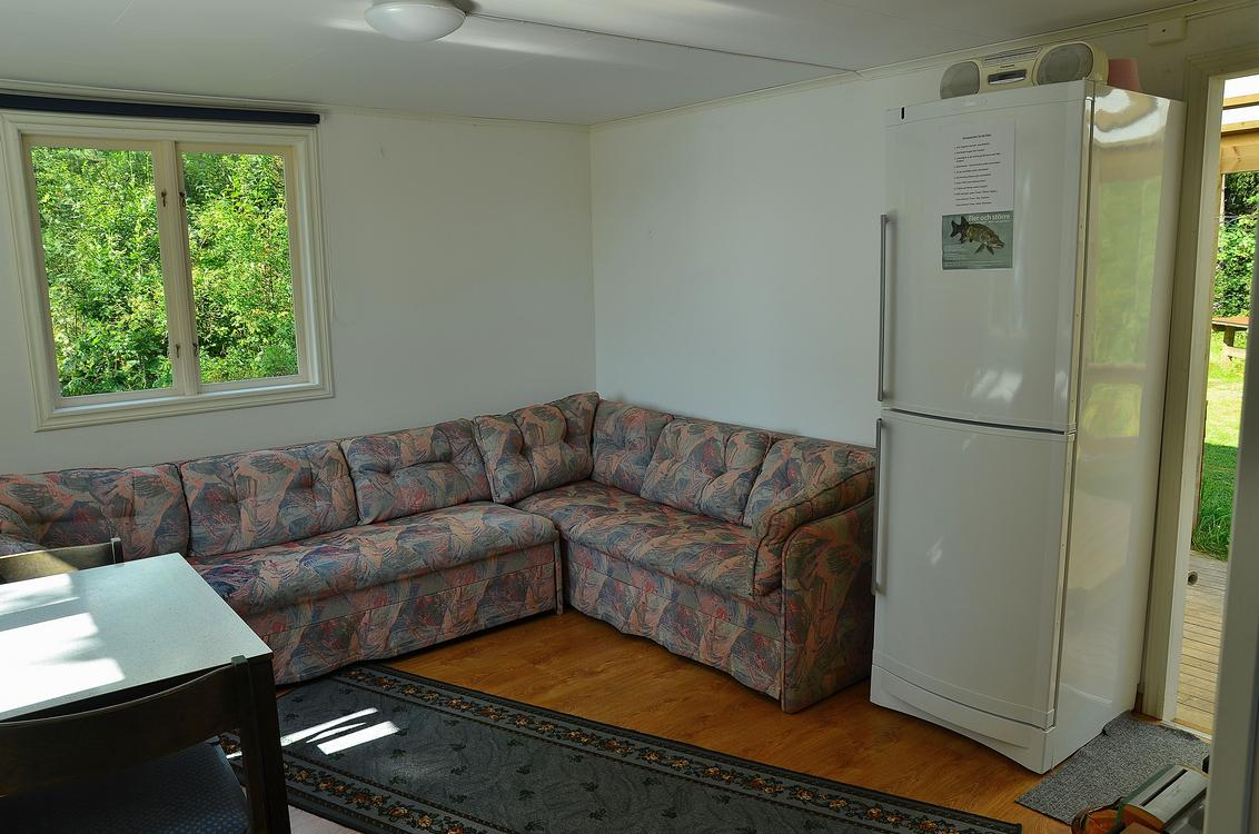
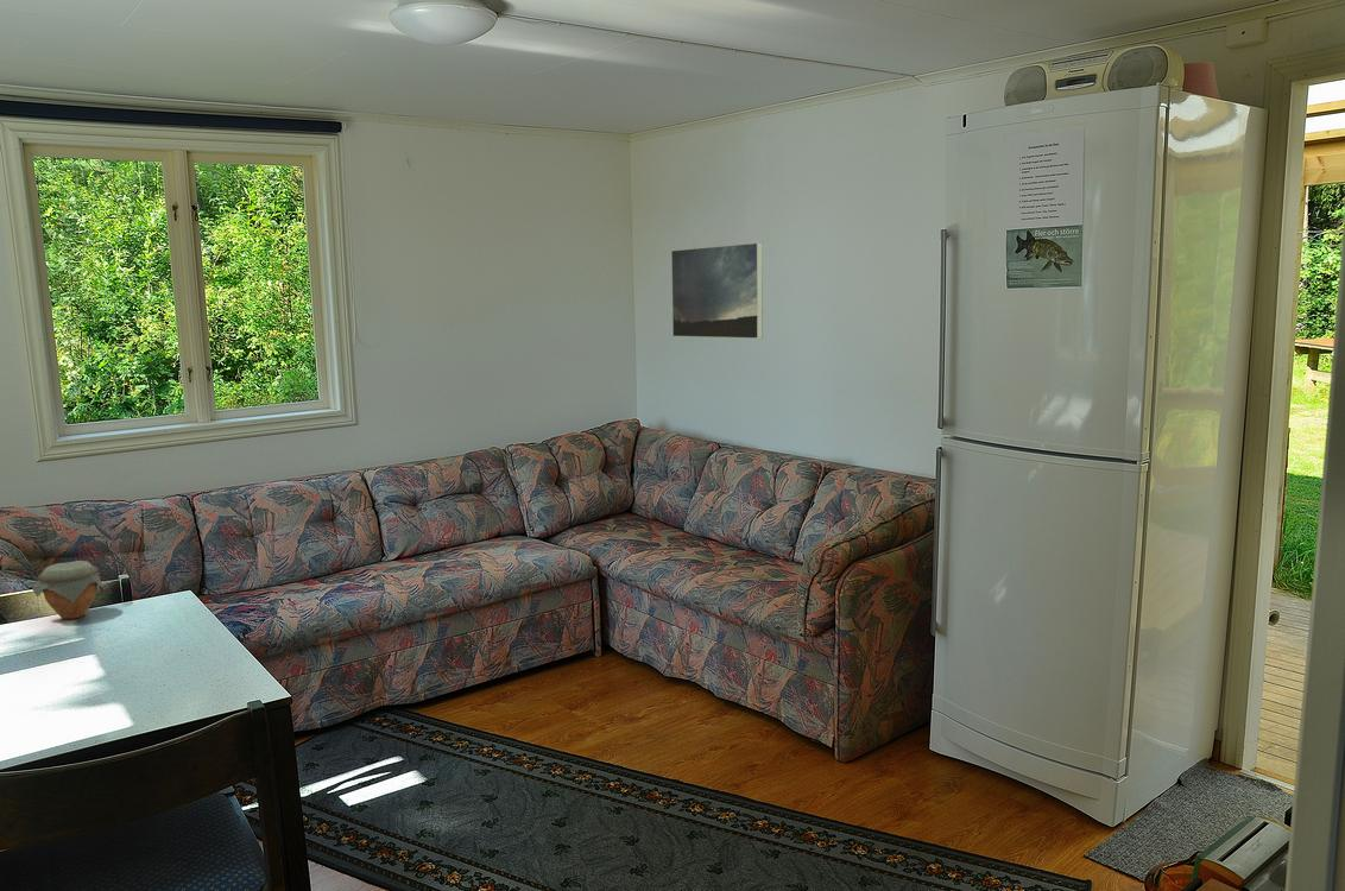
+ jar [31,560,105,620]
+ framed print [670,241,764,340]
